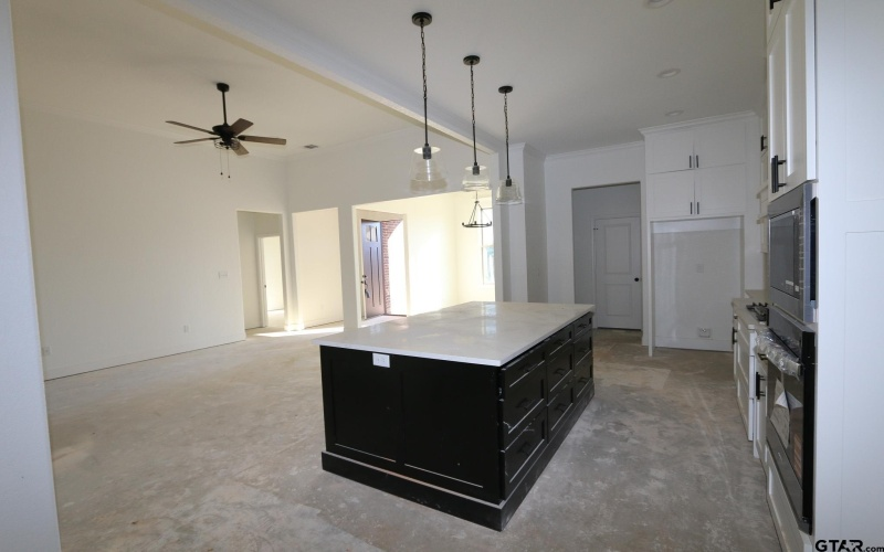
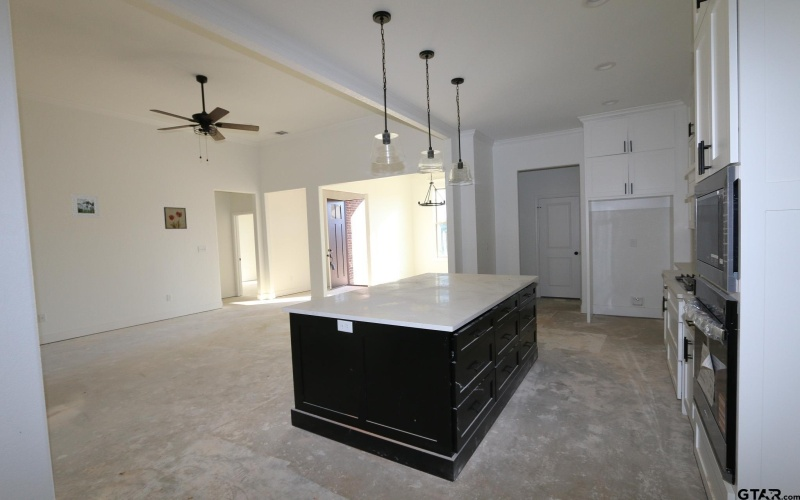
+ wall art [163,206,188,230]
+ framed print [70,193,101,219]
